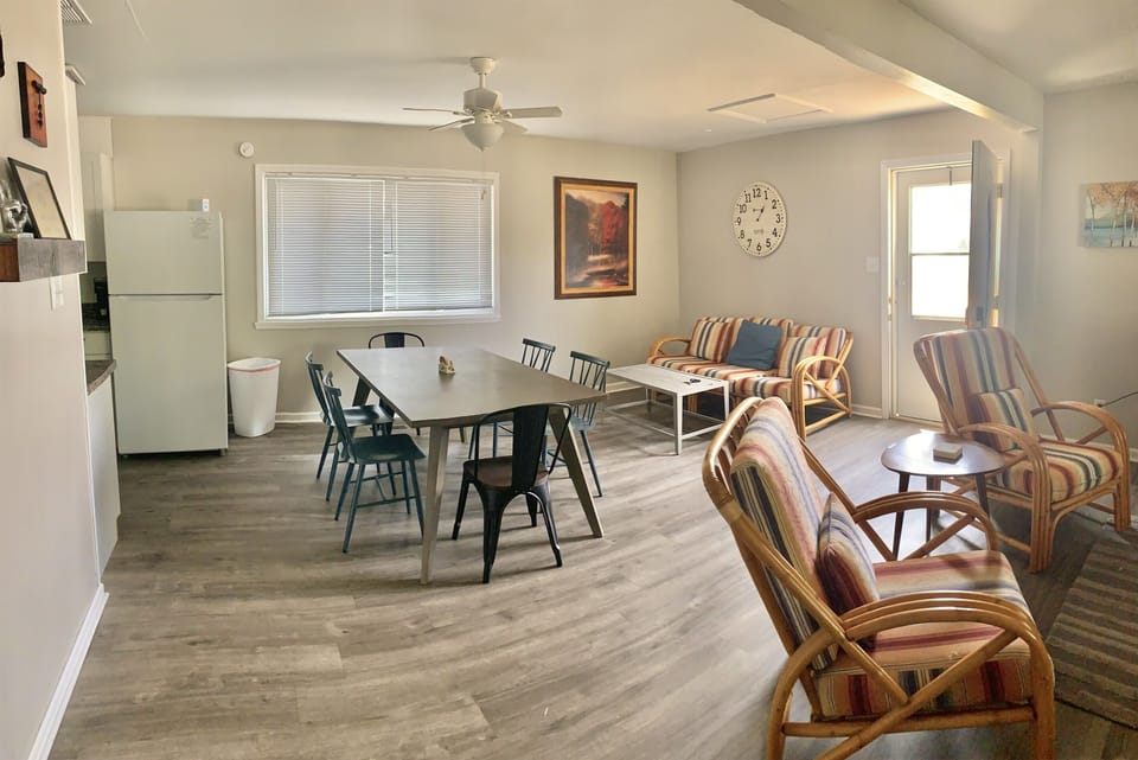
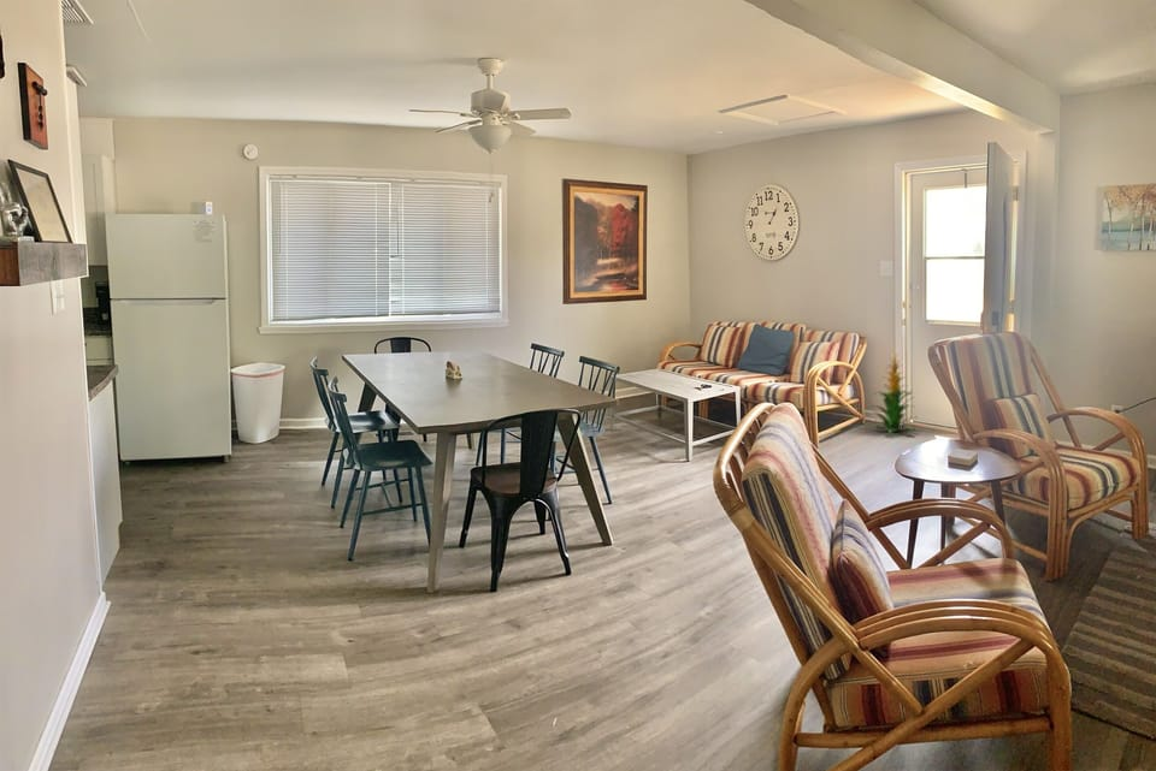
+ indoor plant [865,352,918,434]
